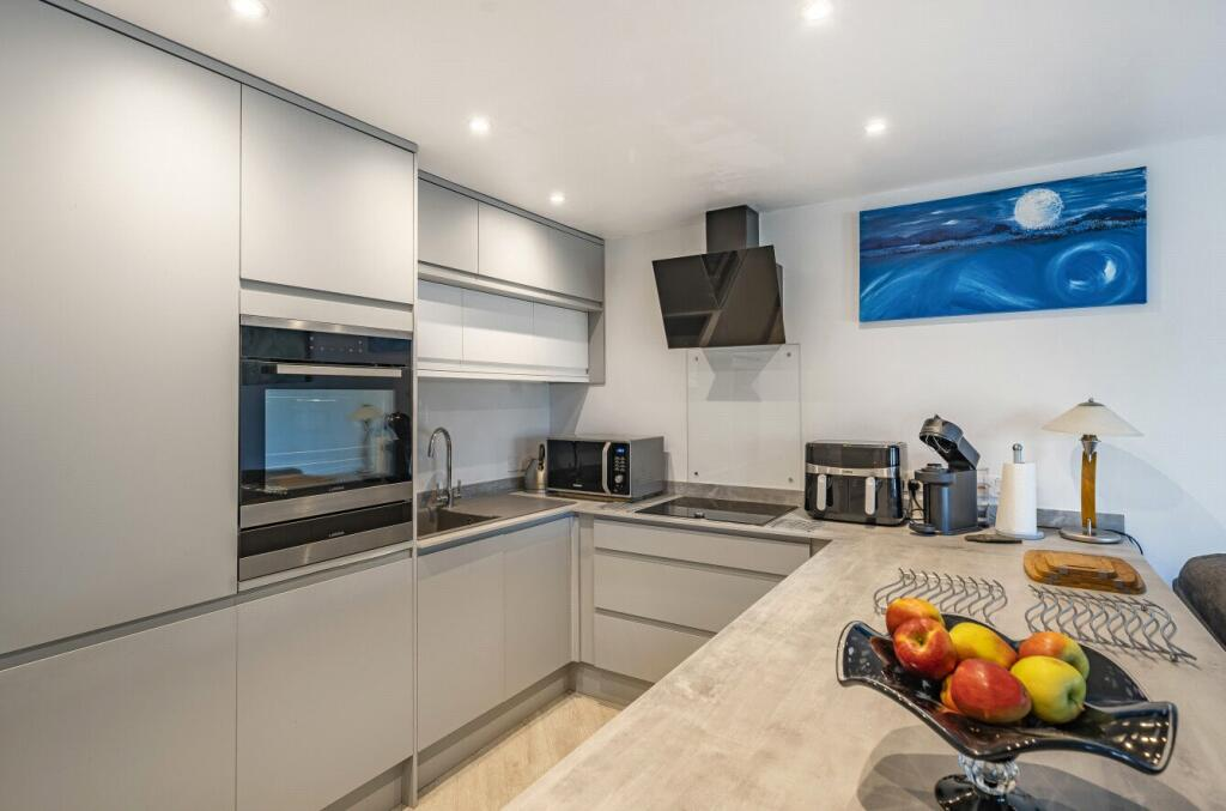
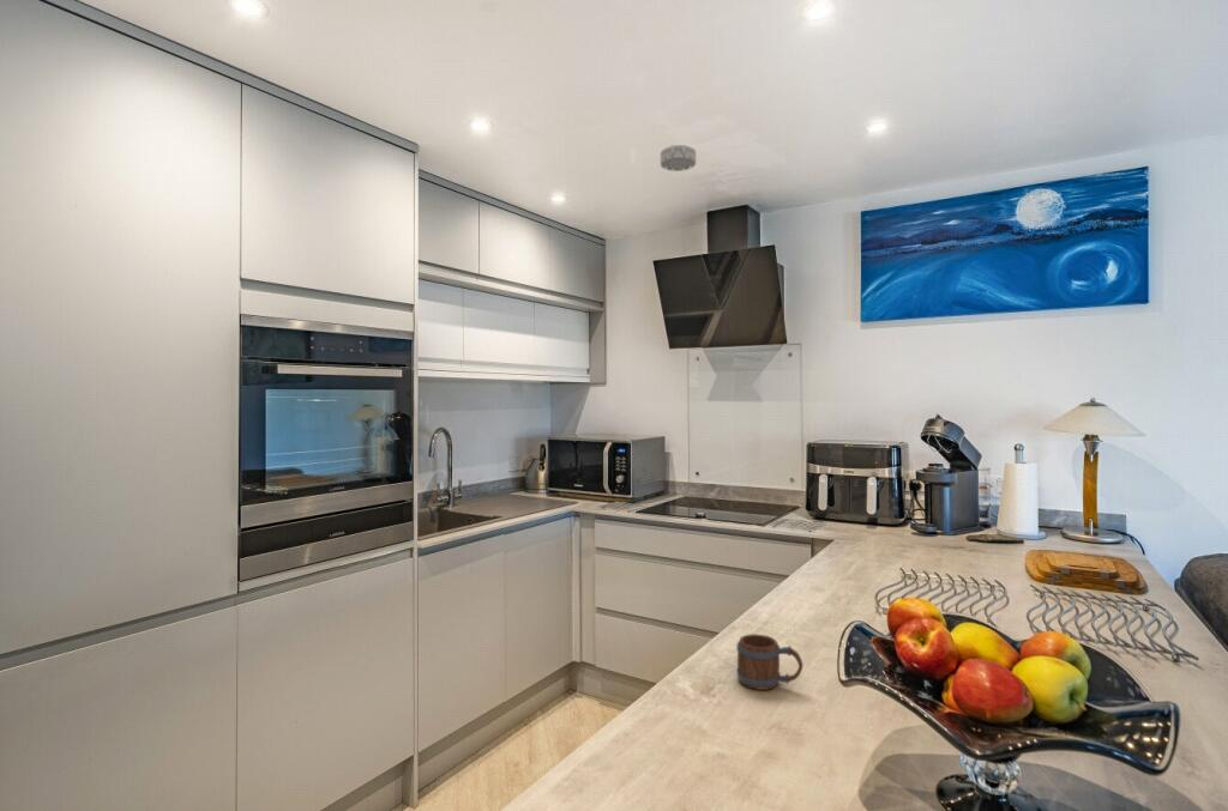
+ mug [735,633,805,691]
+ smoke detector [660,144,697,173]
